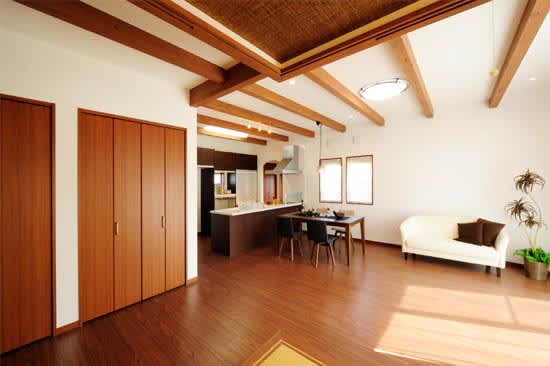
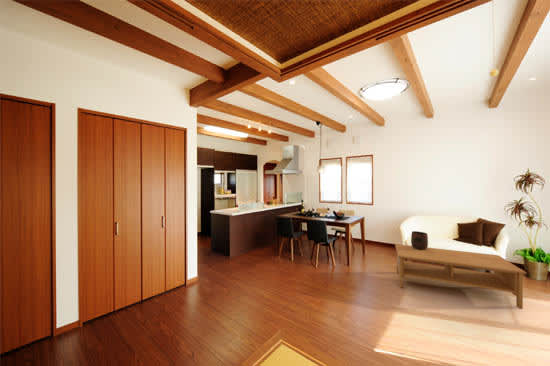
+ ceramic pot [410,230,429,249]
+ coffee table [394,243,527,310]
